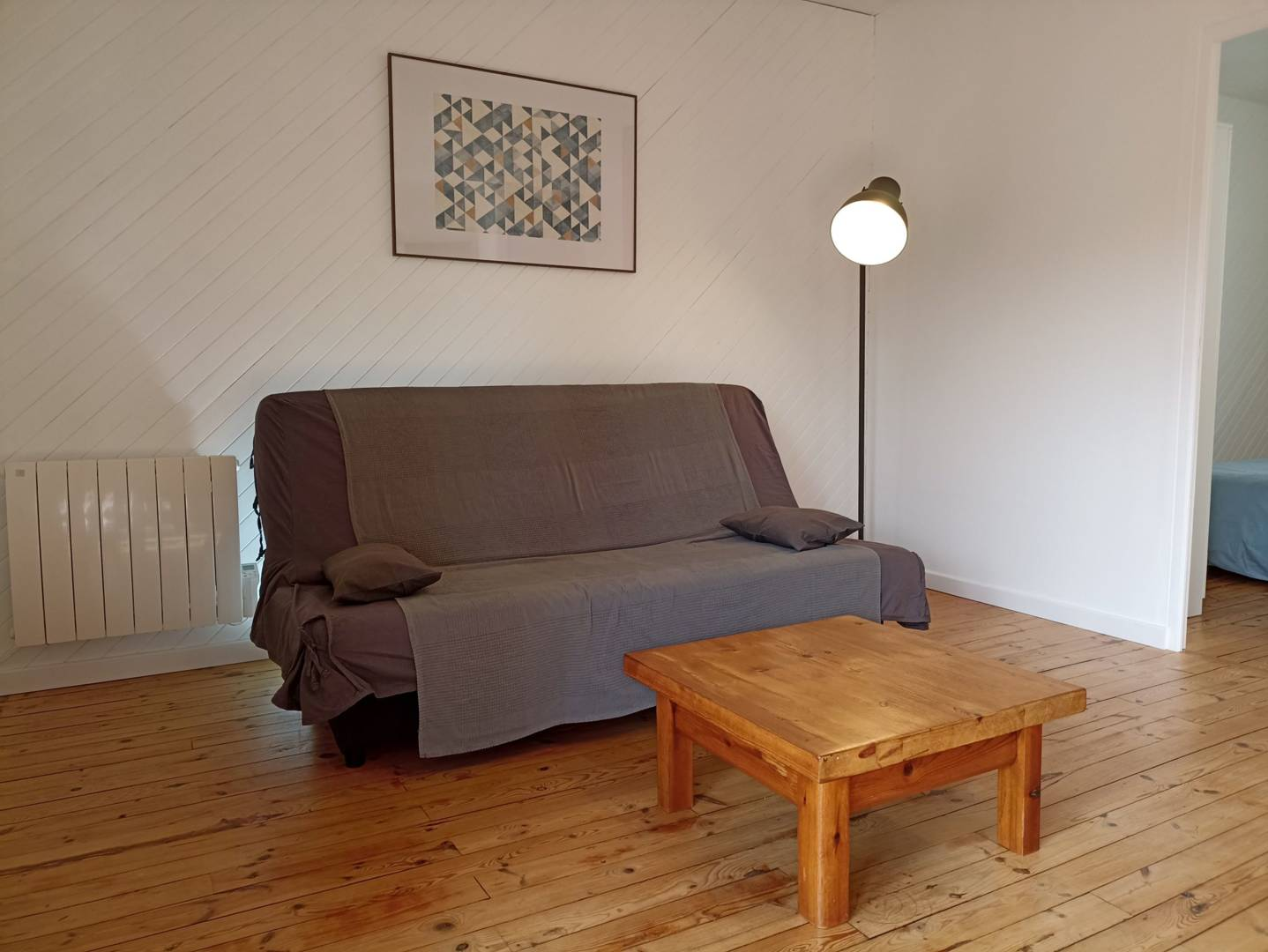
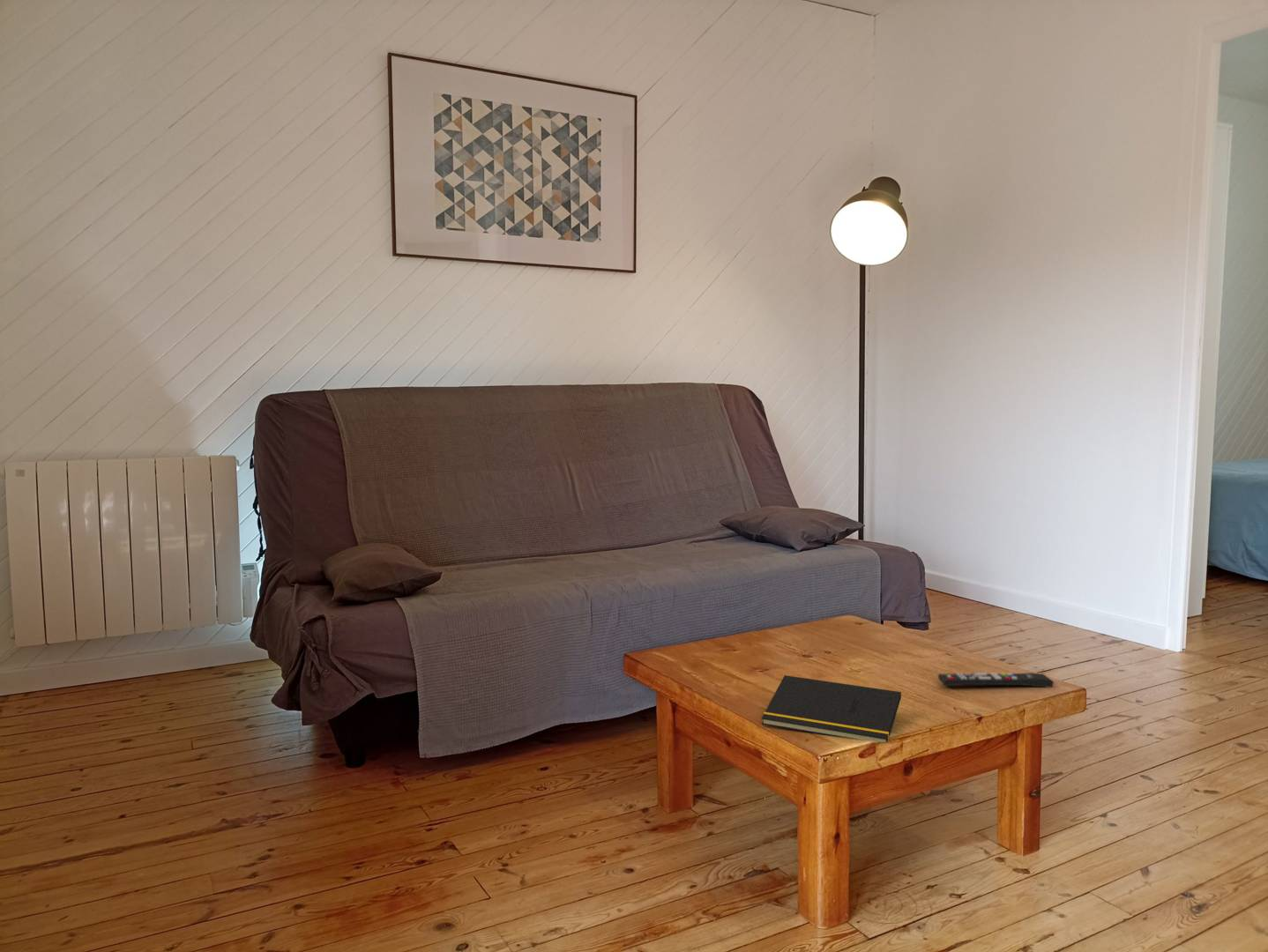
+ notepad [761,674,902,743]
+ remote control [937,672,1055,688]
